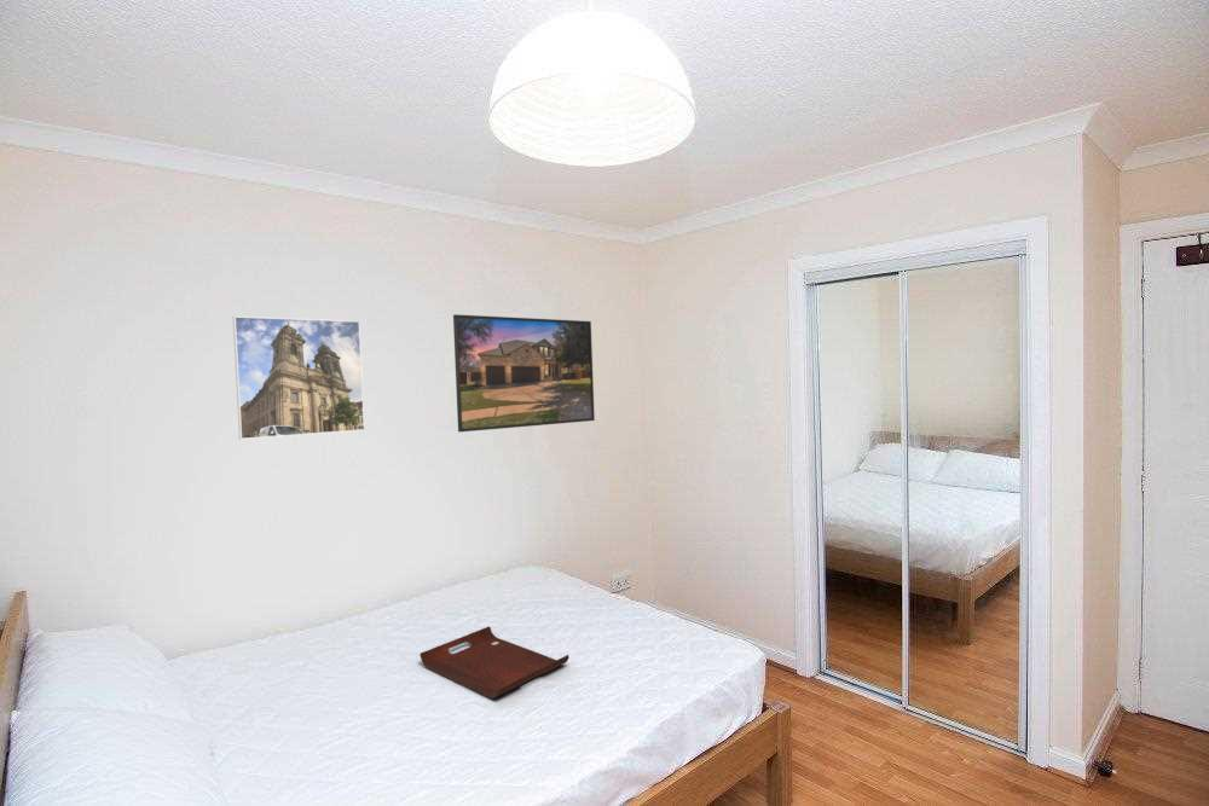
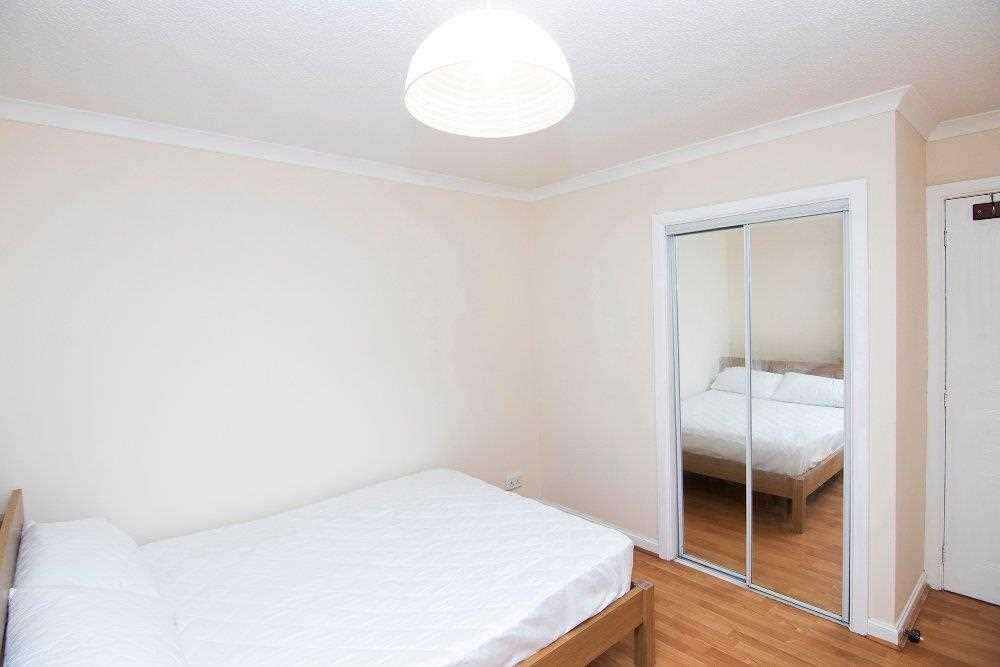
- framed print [452,313,596,433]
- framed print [232,315,366,441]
- serving tray [418,625,569,700]
